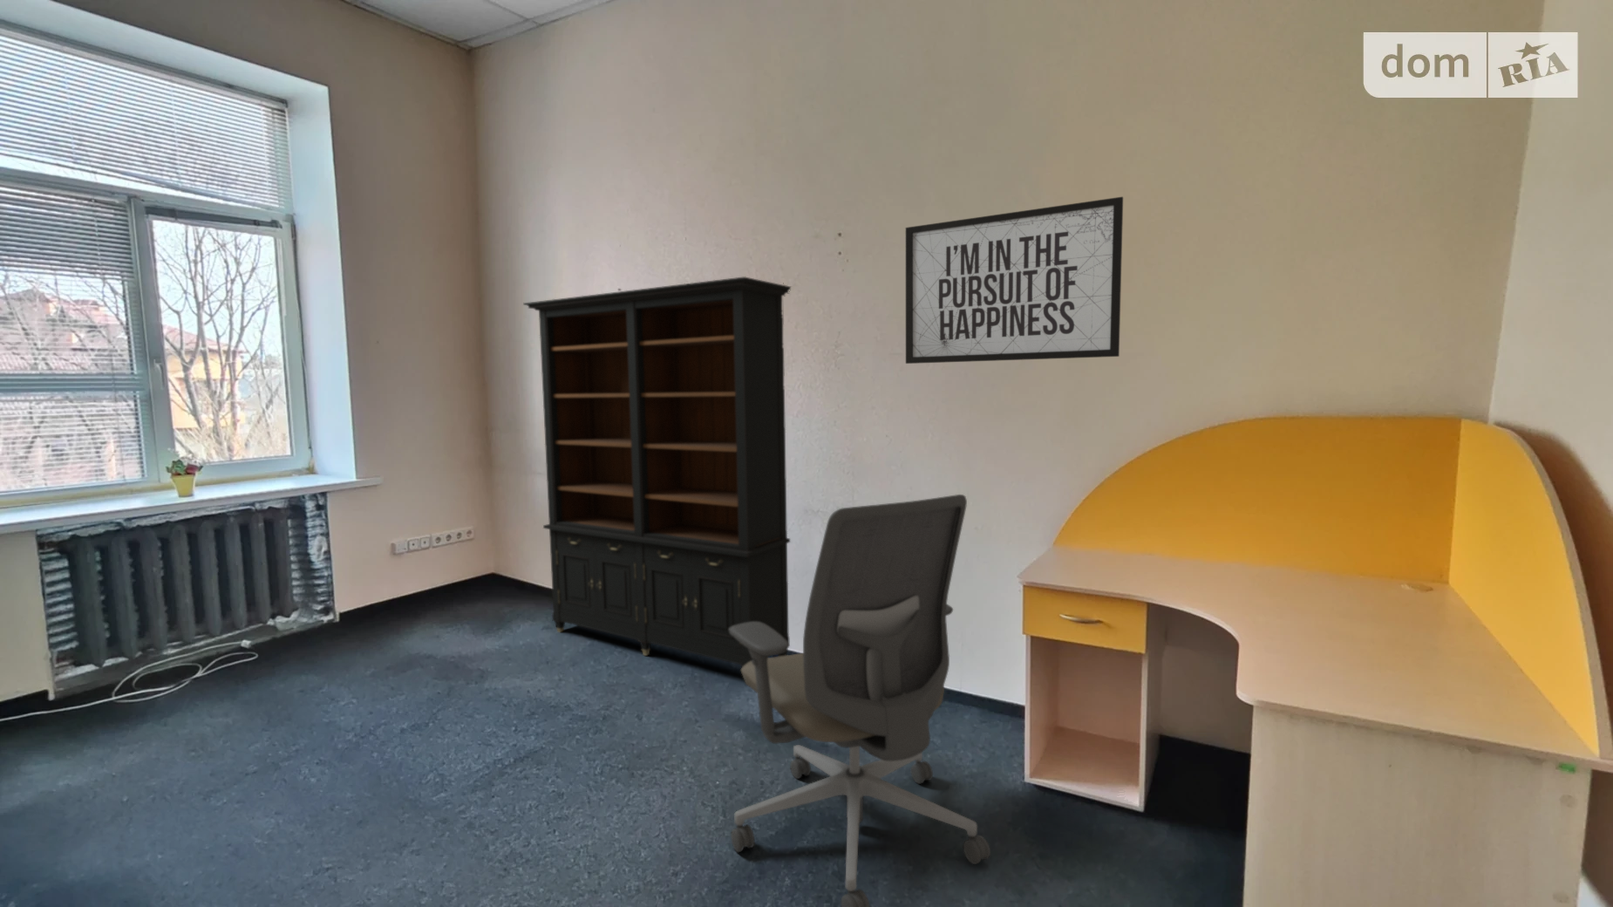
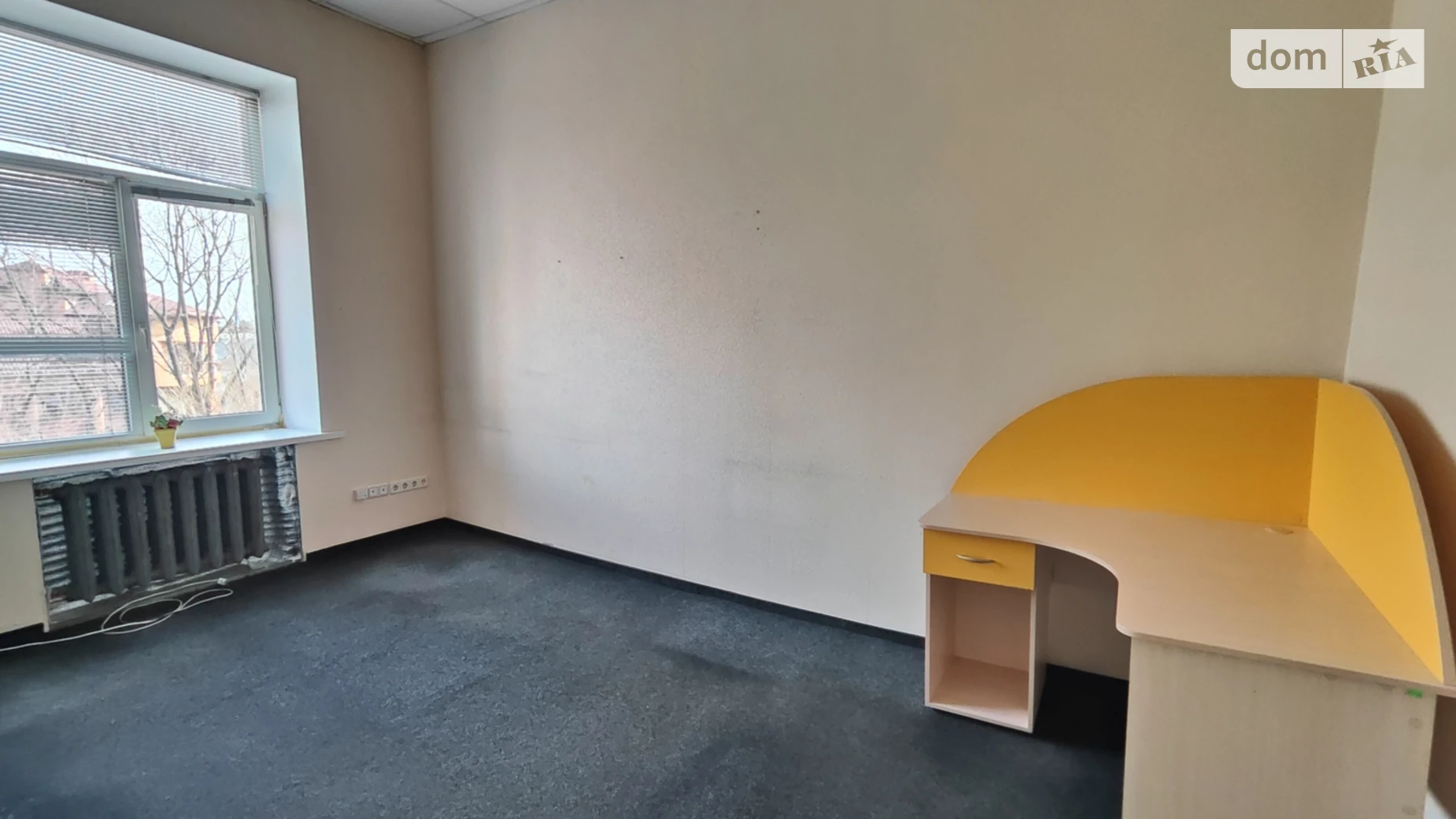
- office chair [729,494,992,907]
- mirror [905,196,1123,364]
- bookcase [522,276,792,667]
